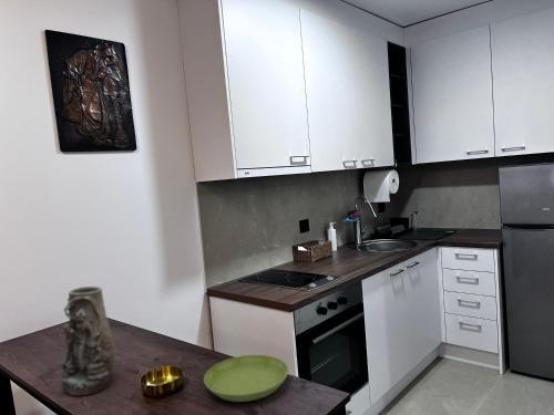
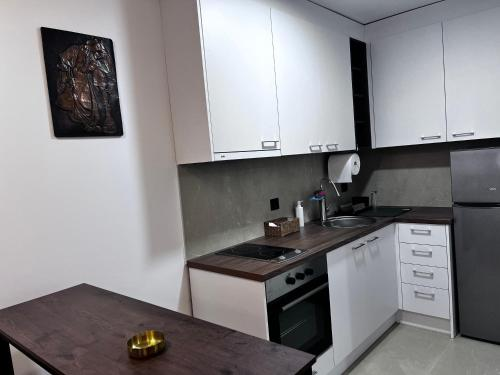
- vase [55,286,115,396]
- saucer [203,354,289,403]
